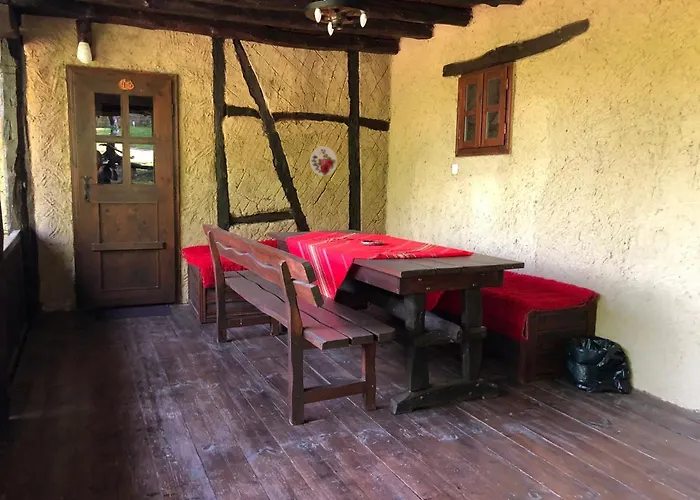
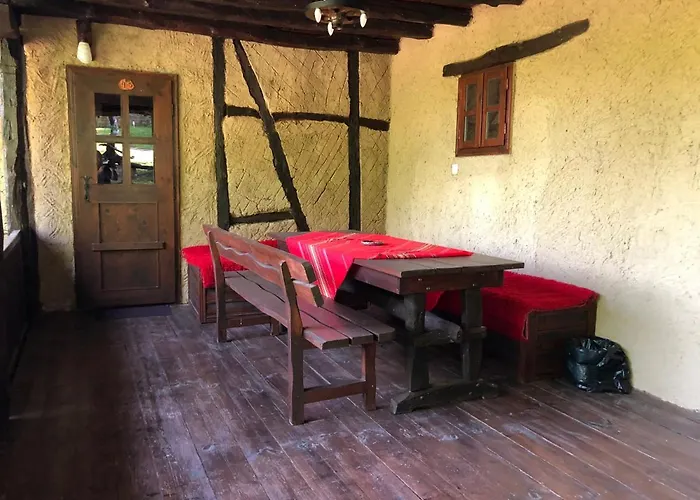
- decorative plate [309,145,338,177]
